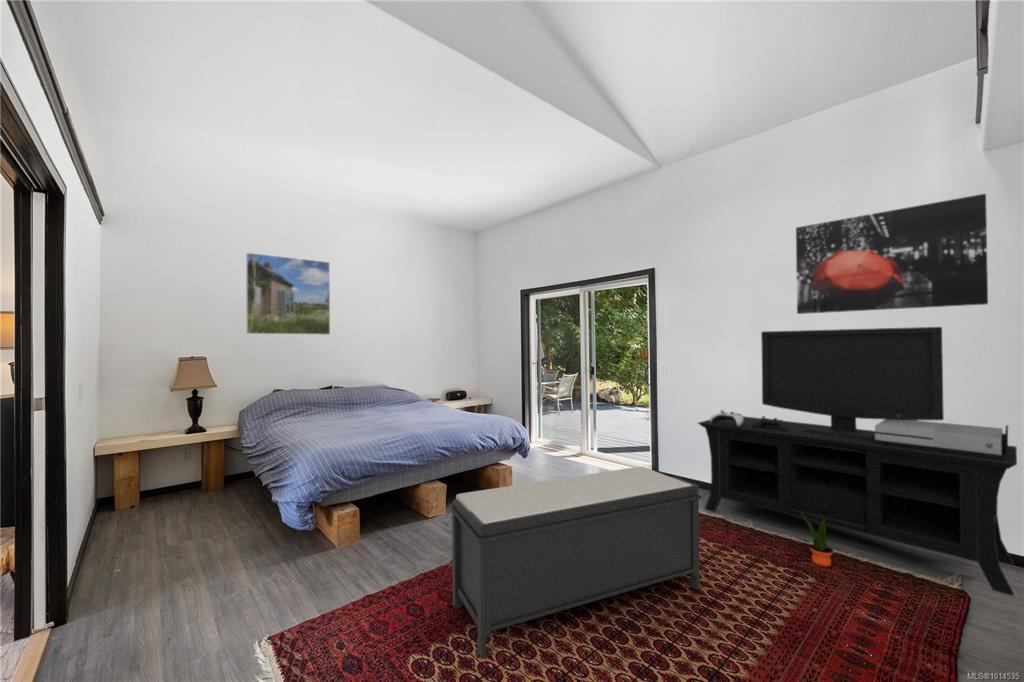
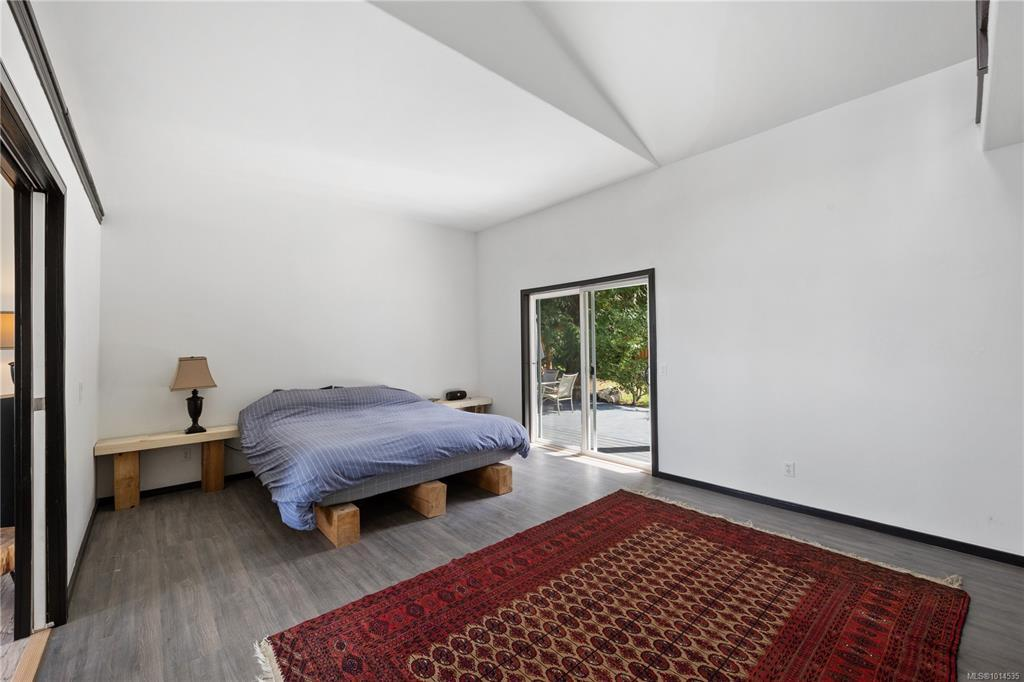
- bench [448,466,703,659]
- potted plant [801,512,834,568]
- wall art [795,193,989,315]
- media console [697,326,1018,597]
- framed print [245,252,331,336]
